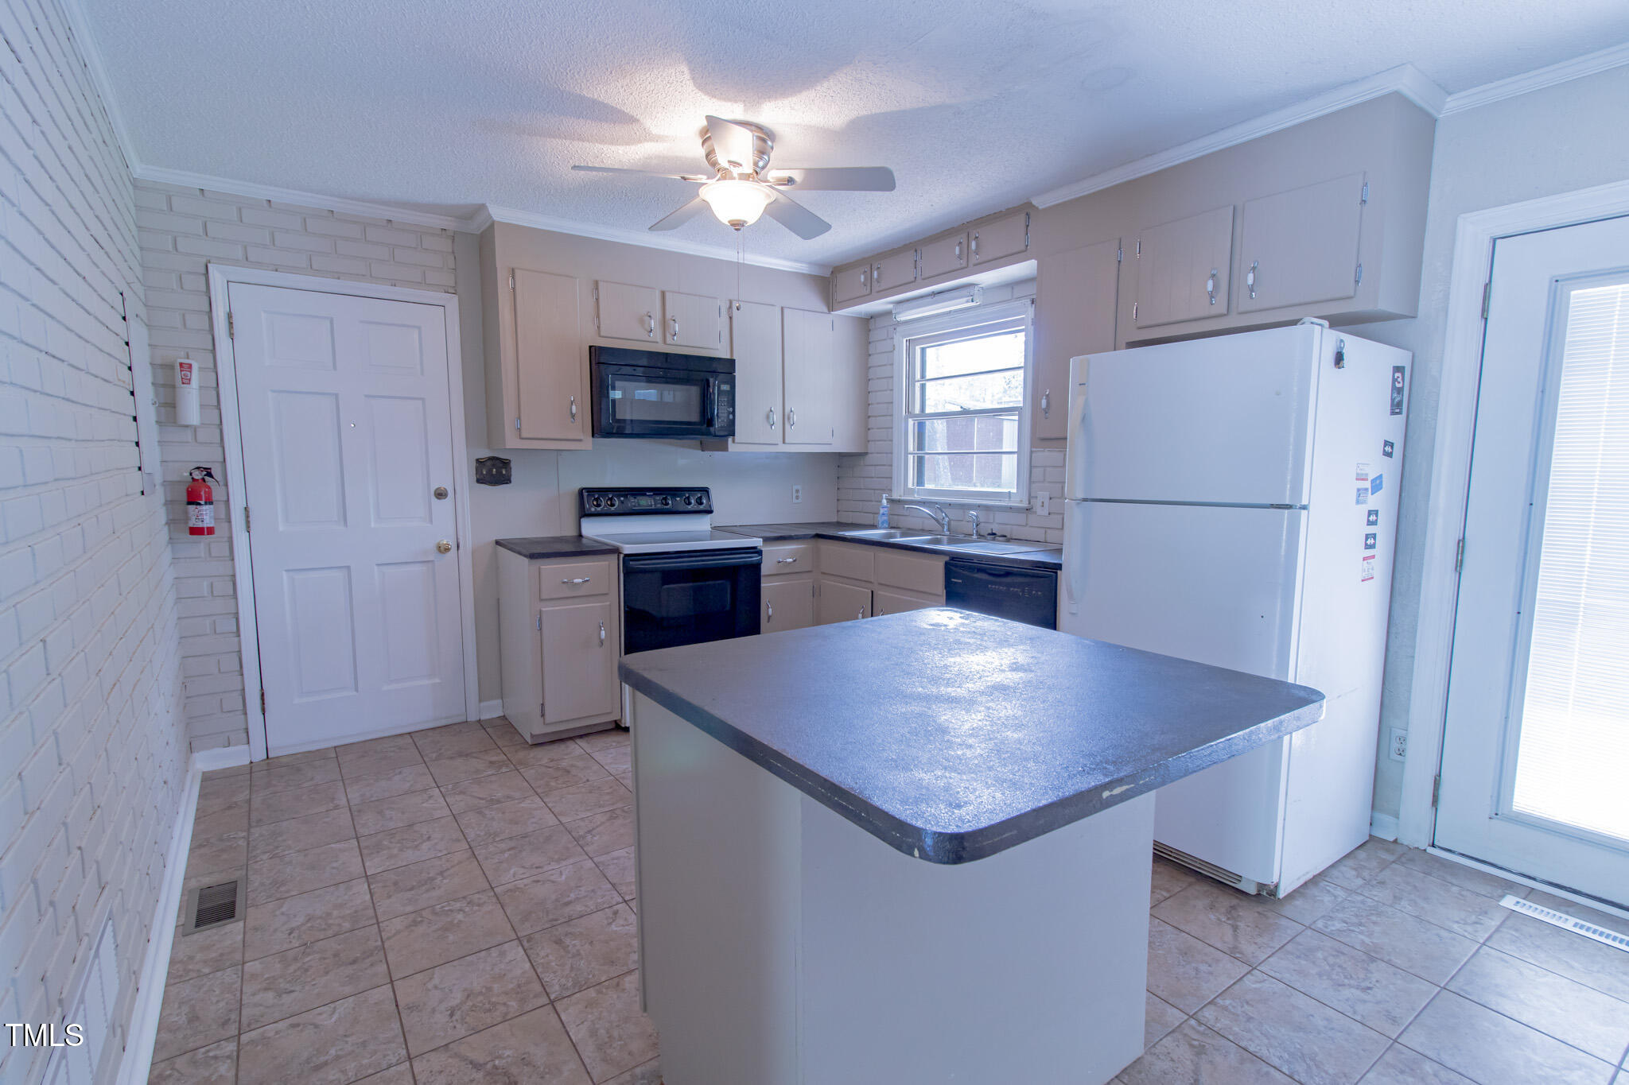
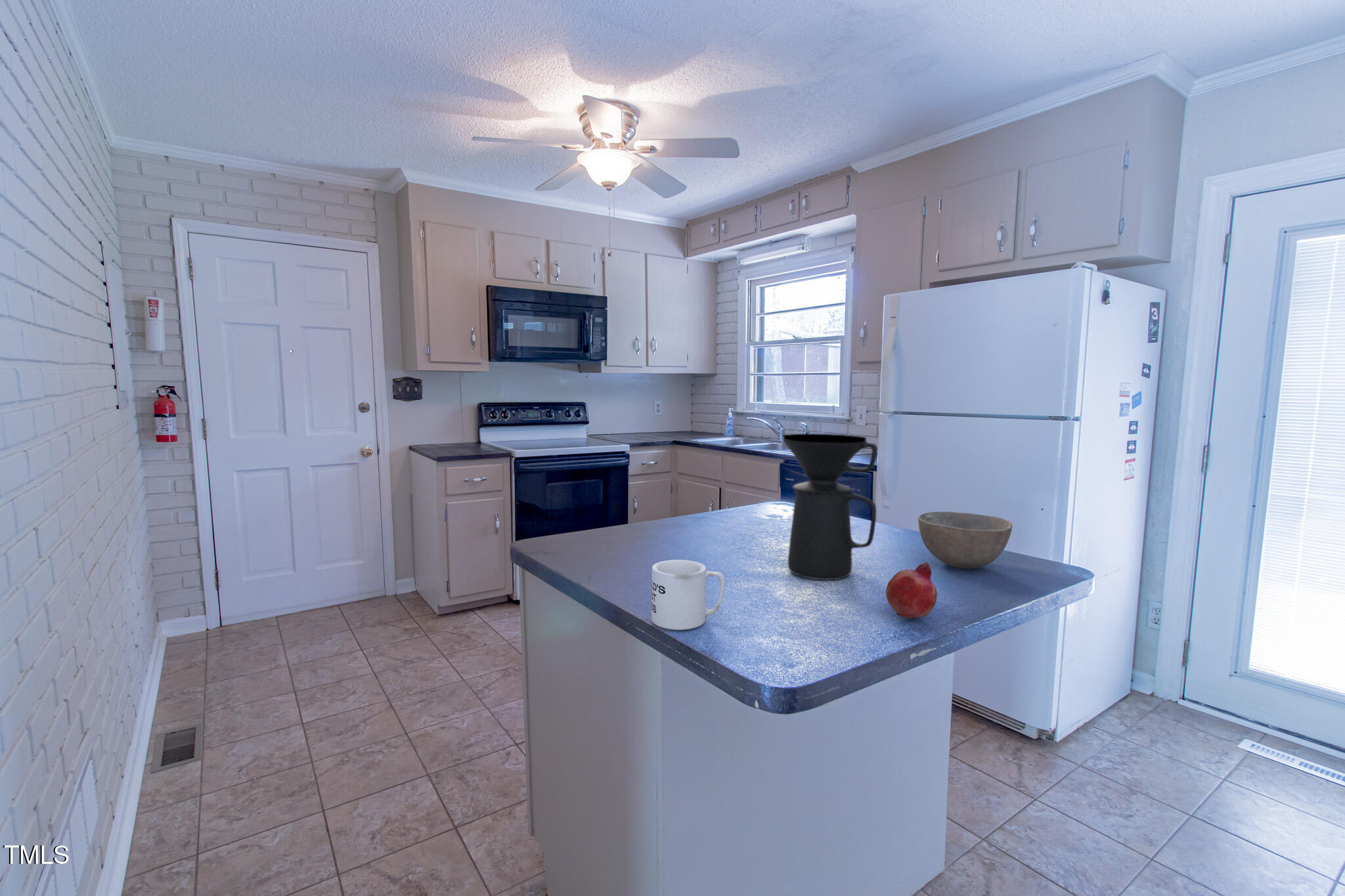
+ bowl [917,511,1013,570]
+ fruit [885,562,938,619]
+ coffee maker [782,433,878,580]
+ mug [651,559,726,631]
